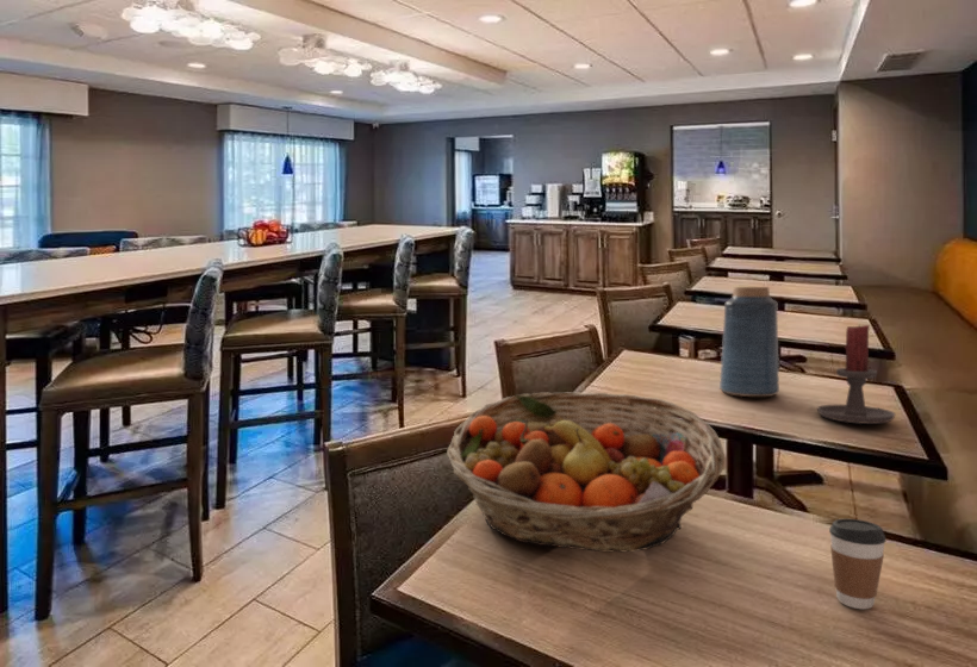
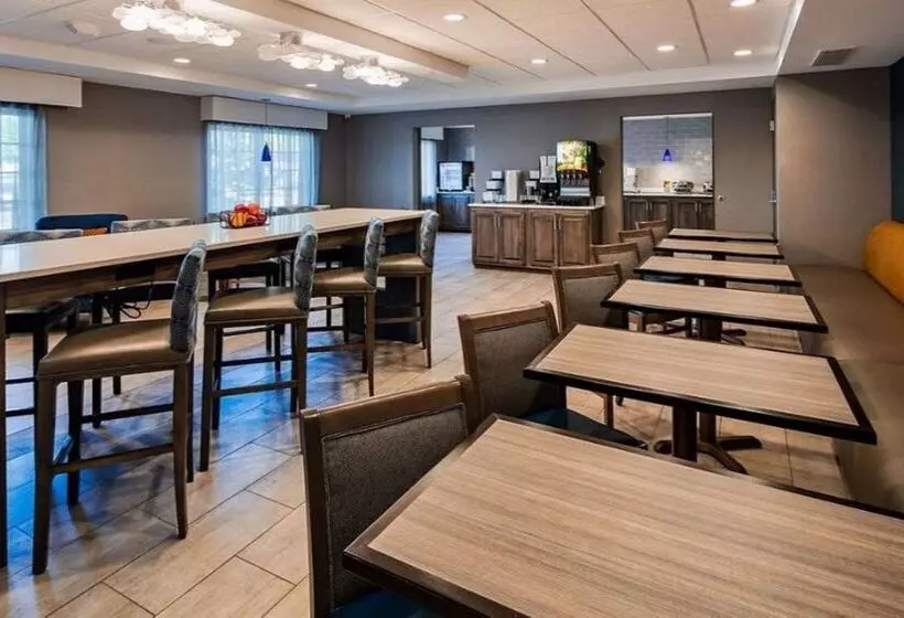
- vase [718,286,780,398]
- fruit basket [446,392,726,553]
- candle holder [816,323,897,425]
- coffee cup [828,518,888,610]
